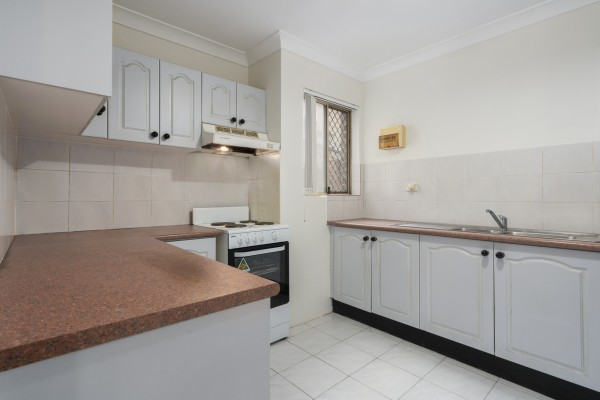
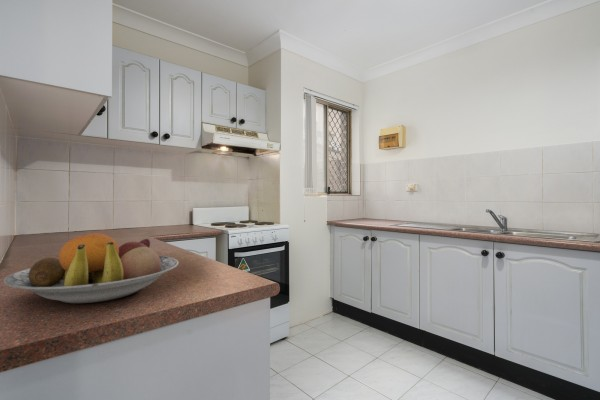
+ fruit bowl [3,232,179,304]
